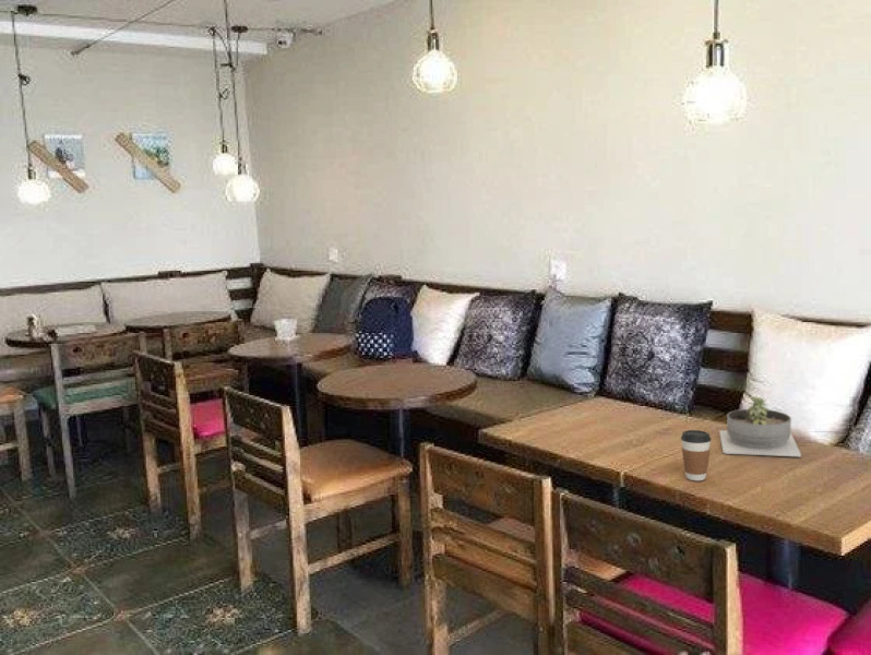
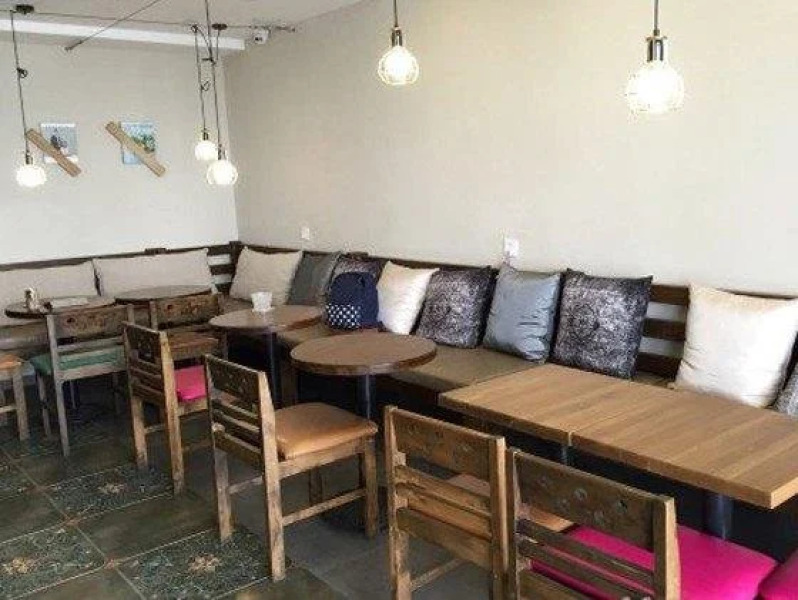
- succulent planter [718,395,802,457]
- coffee cup [680,429,712,481]
